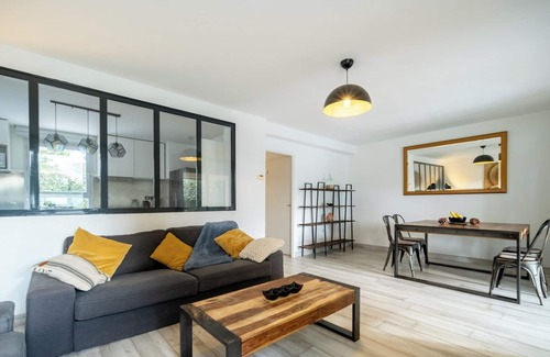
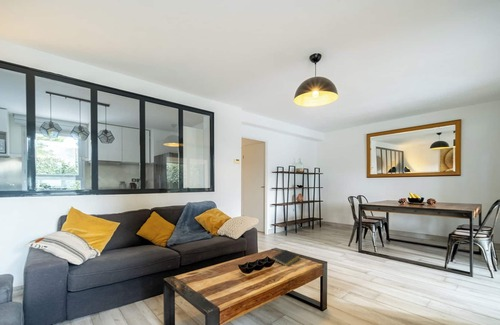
+ notepad [271,249,301,267]
